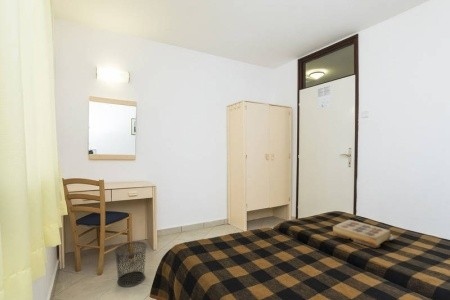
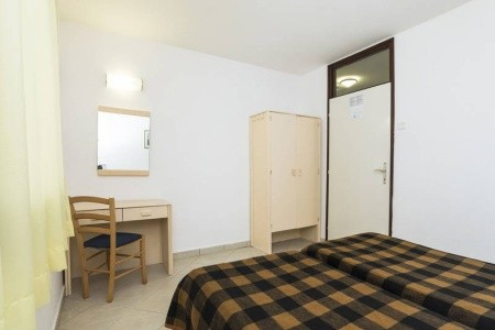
- book [332,219,395,249]
- waste bin [113,240,148,288]
